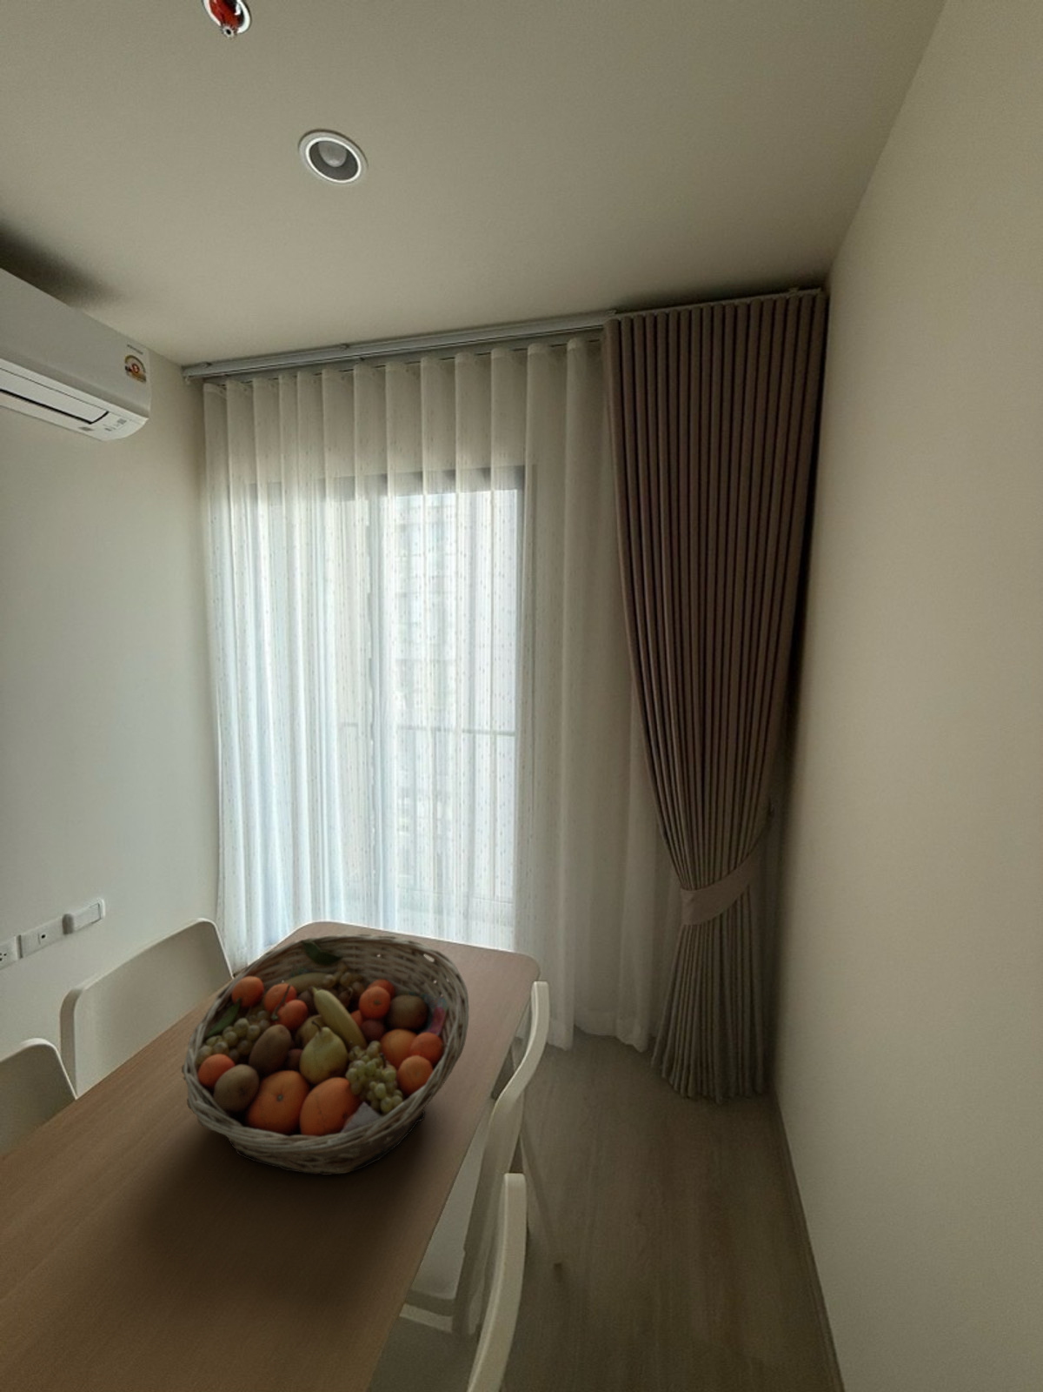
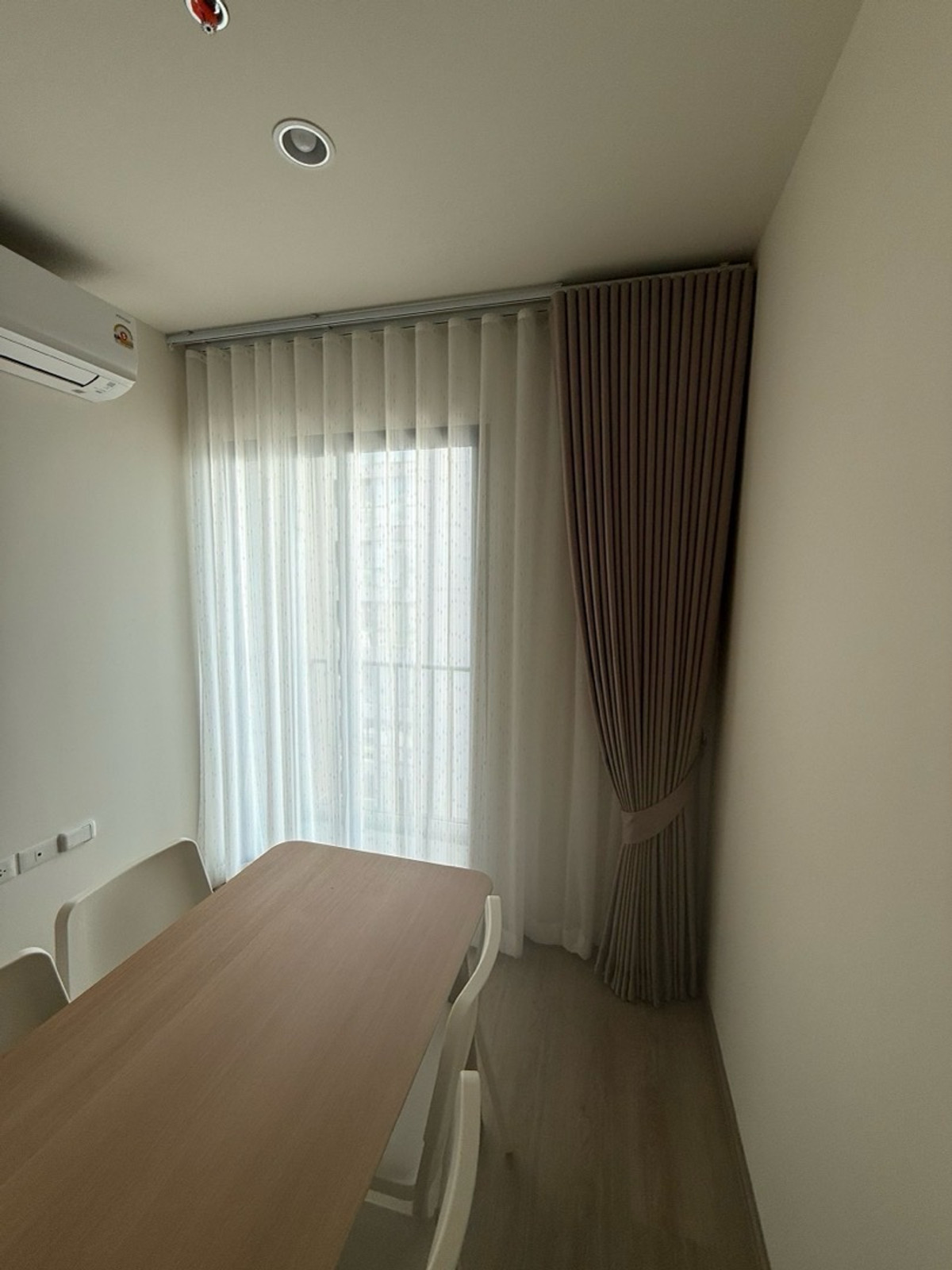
- fruit basket [181,933,469,1176]
